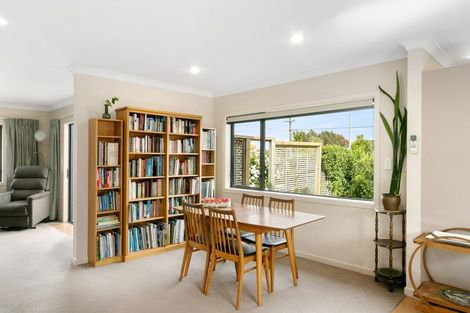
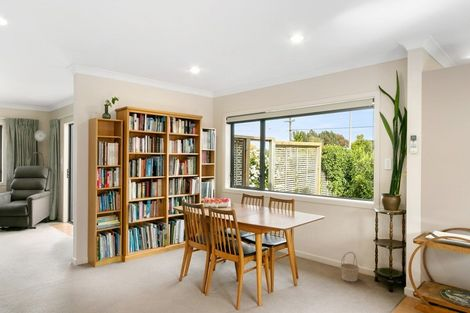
+ basket [339,251,360,282]
